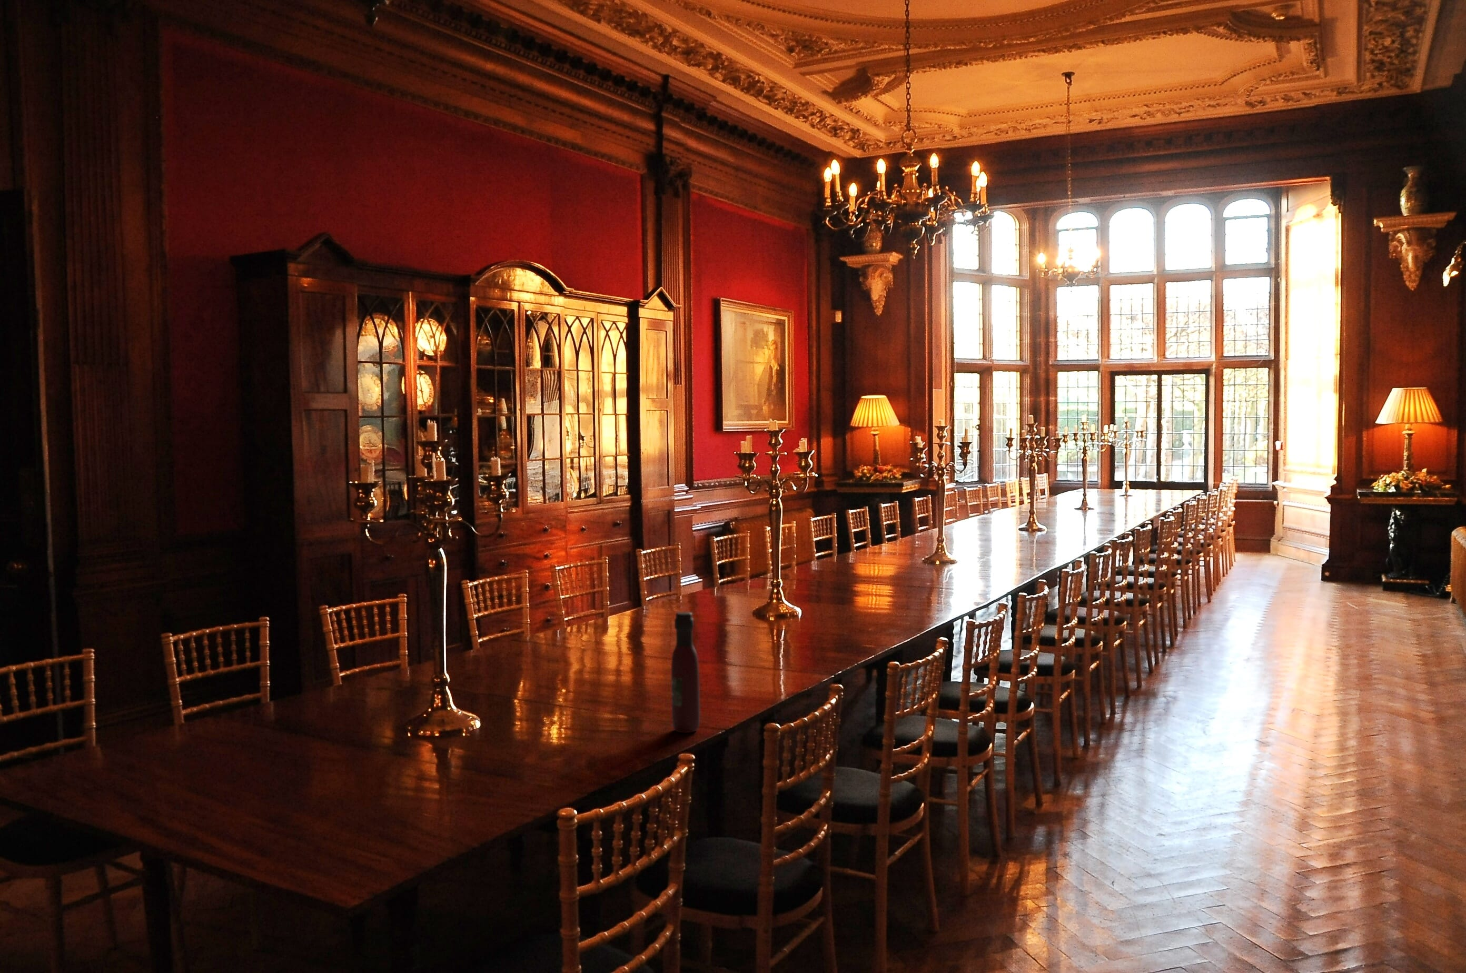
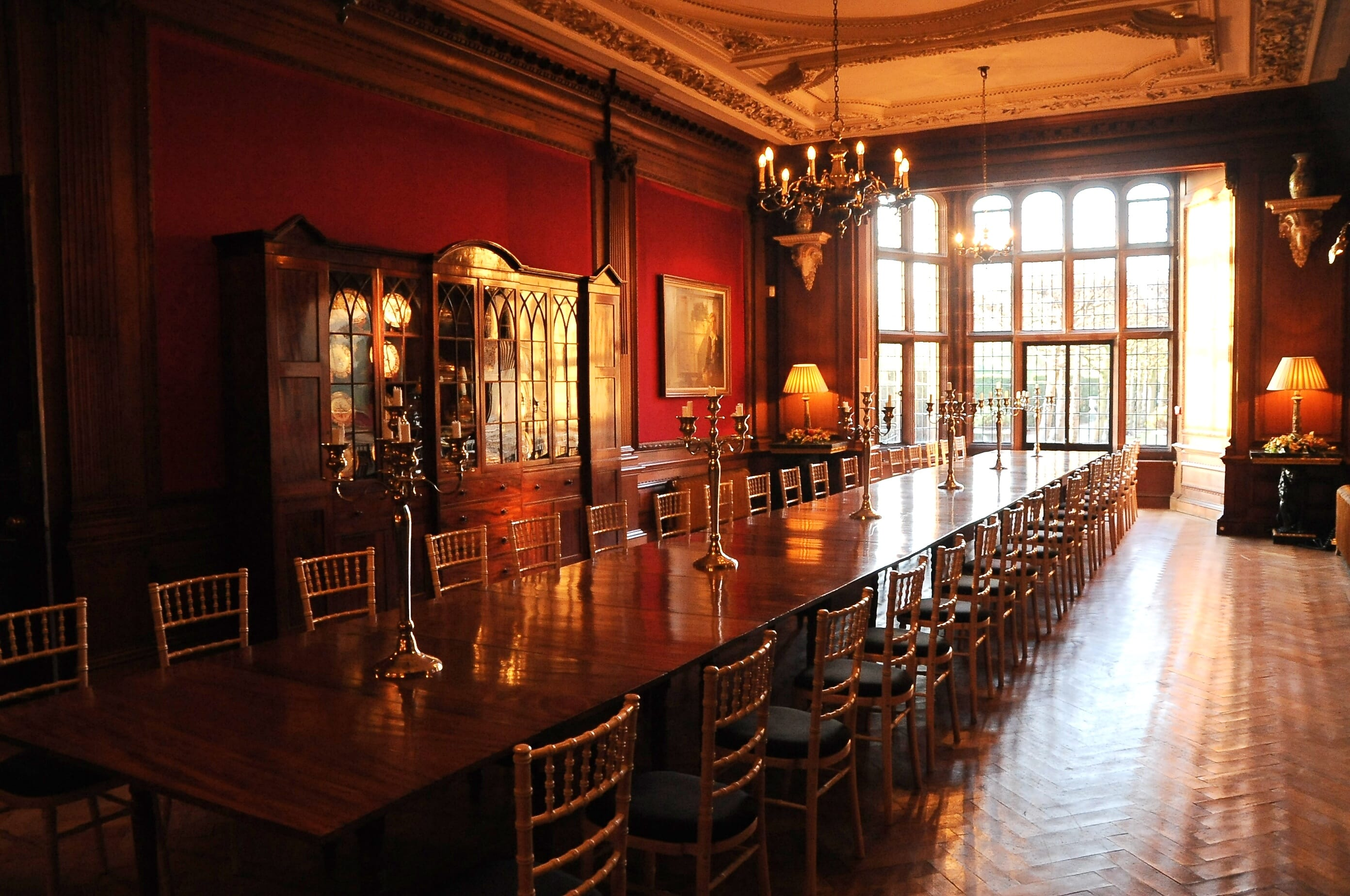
- wine bottle [671,611,700,733]
